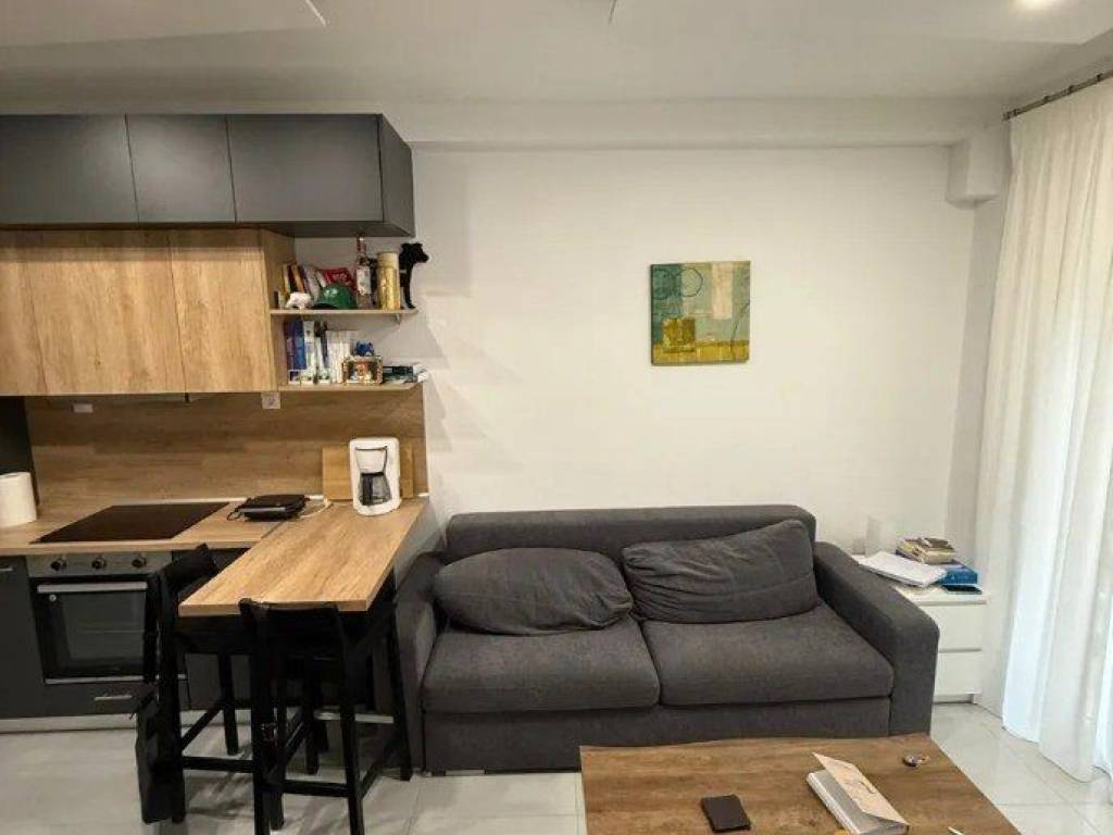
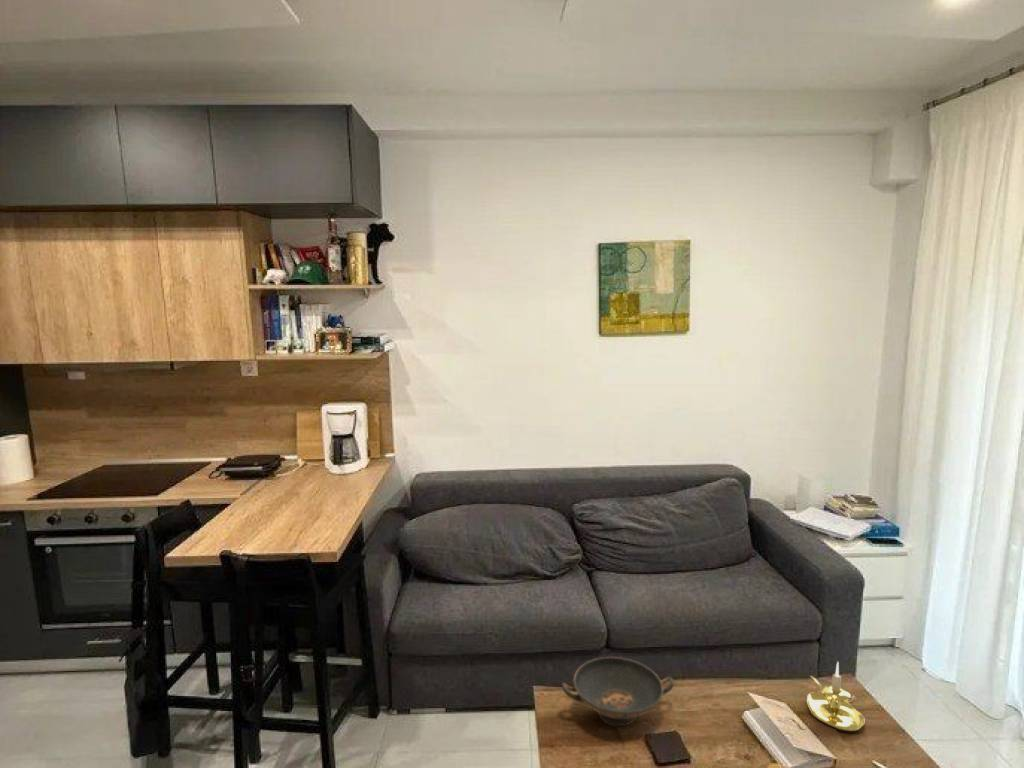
+ decorative bowl [561,656,675,728]
+ candle holder [806,661,865,732]
